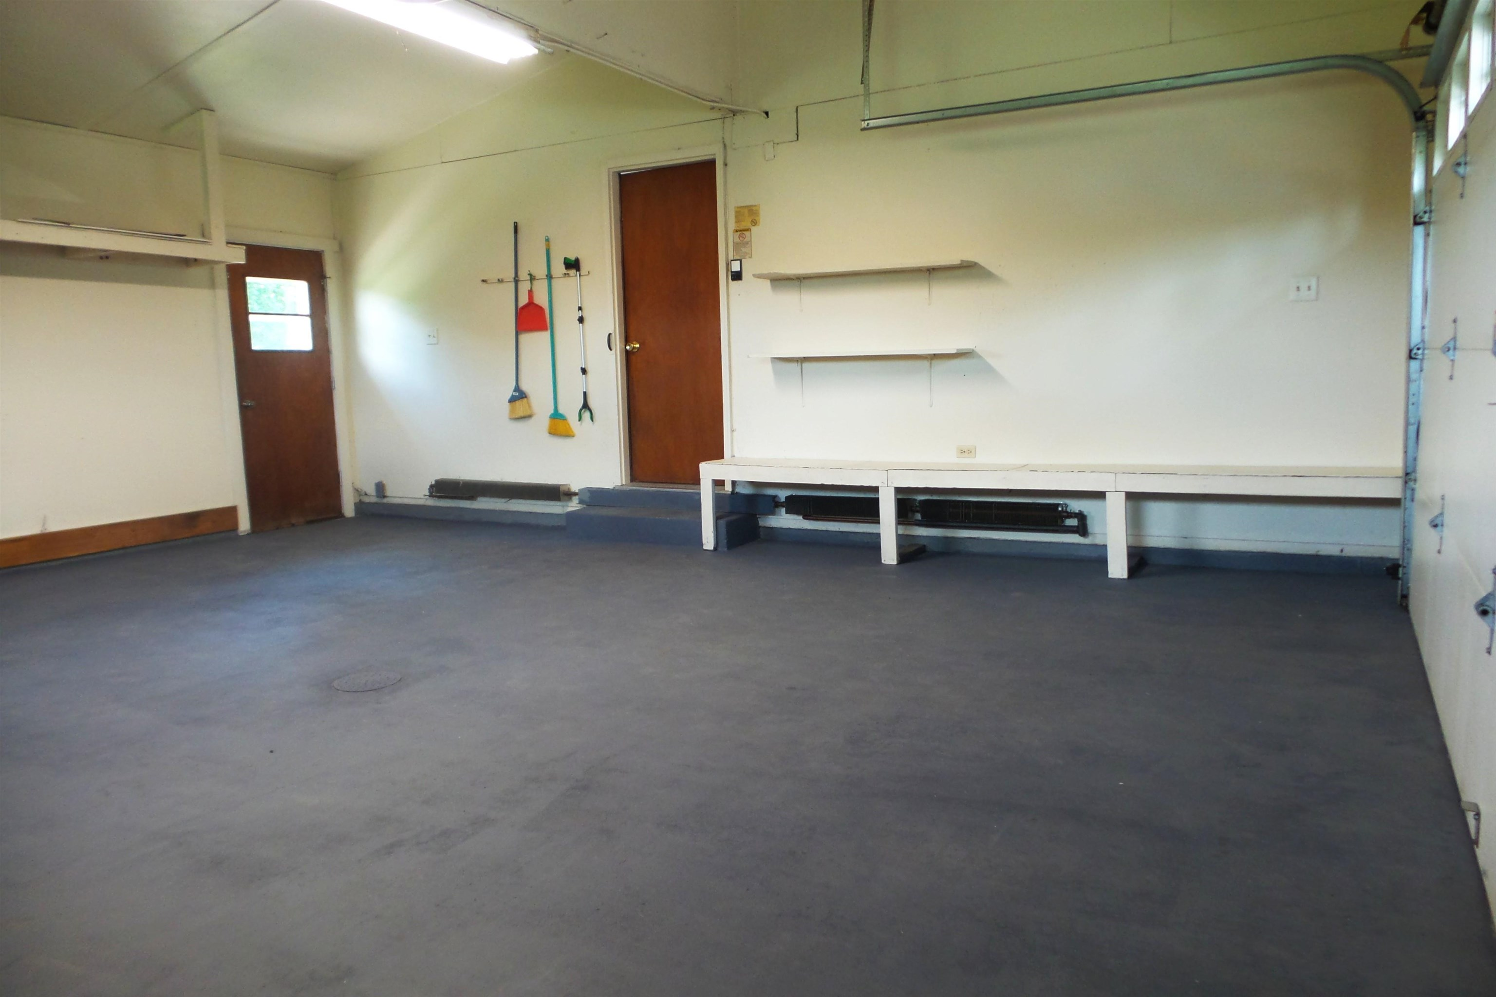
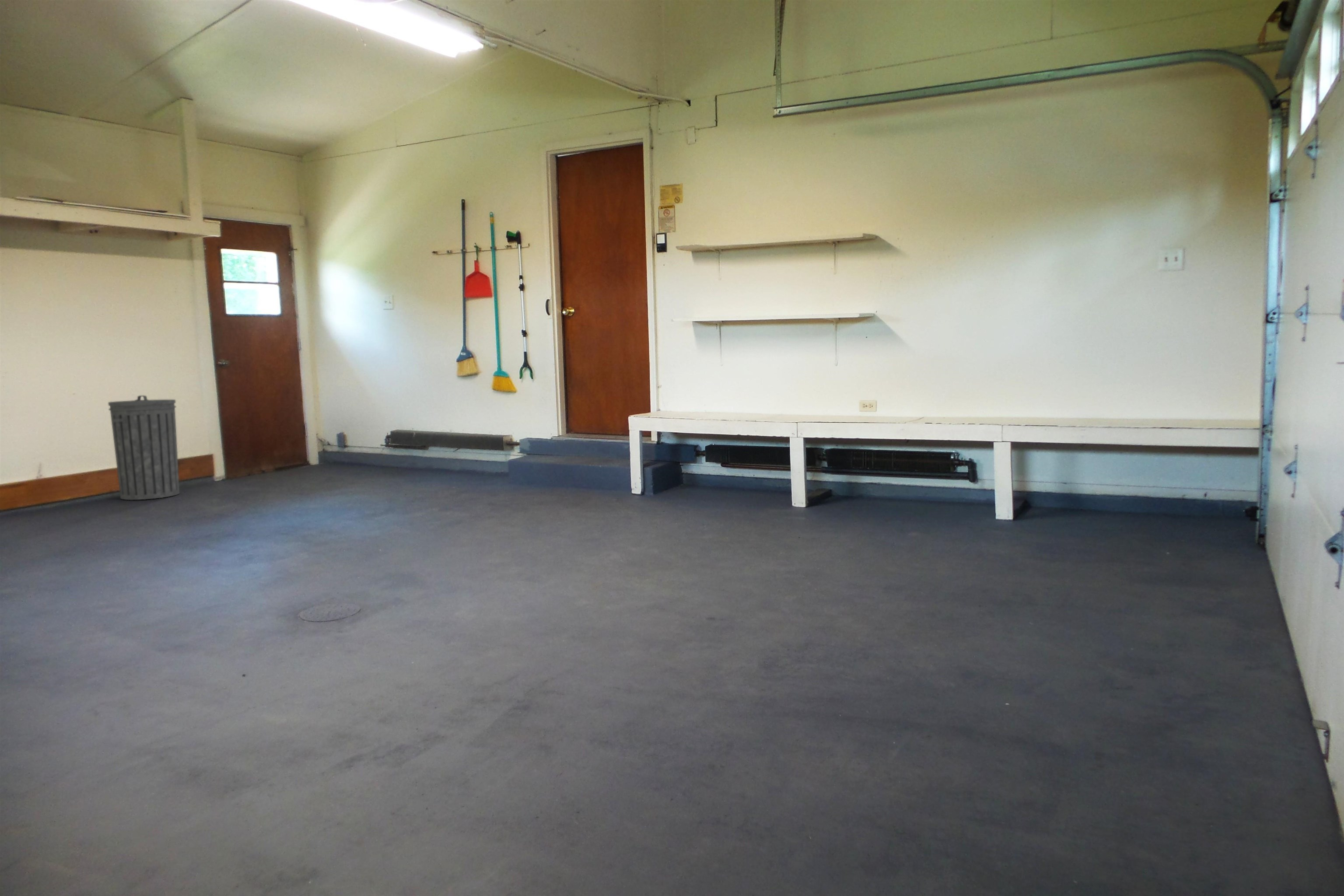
+ trash can [108,395,180,500]
